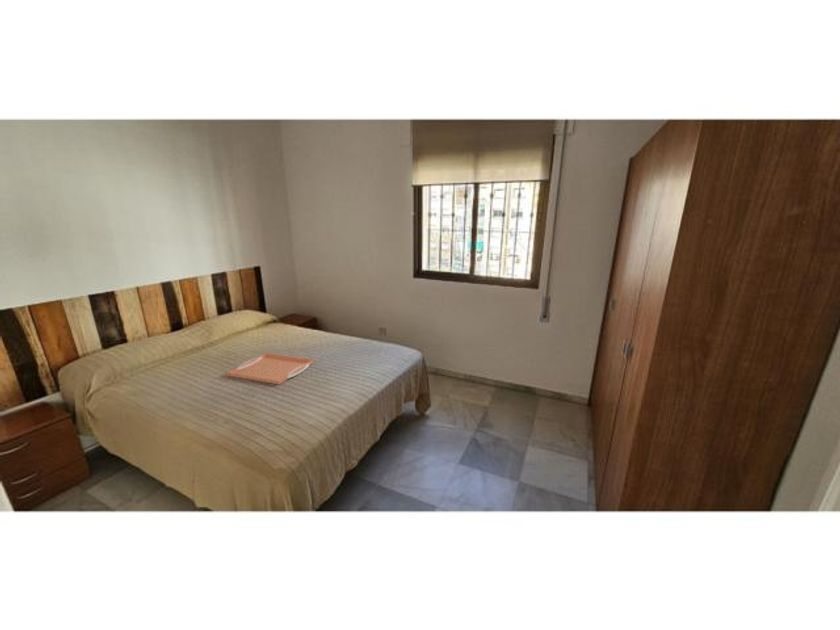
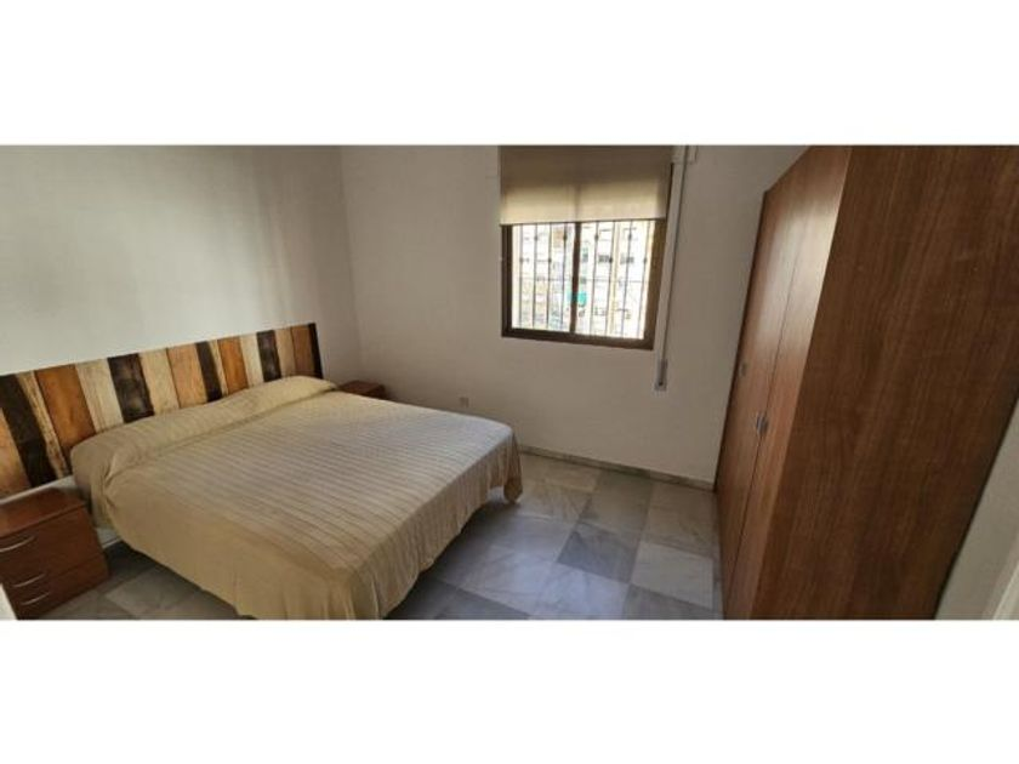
- serving tray [226,352,315,386]
